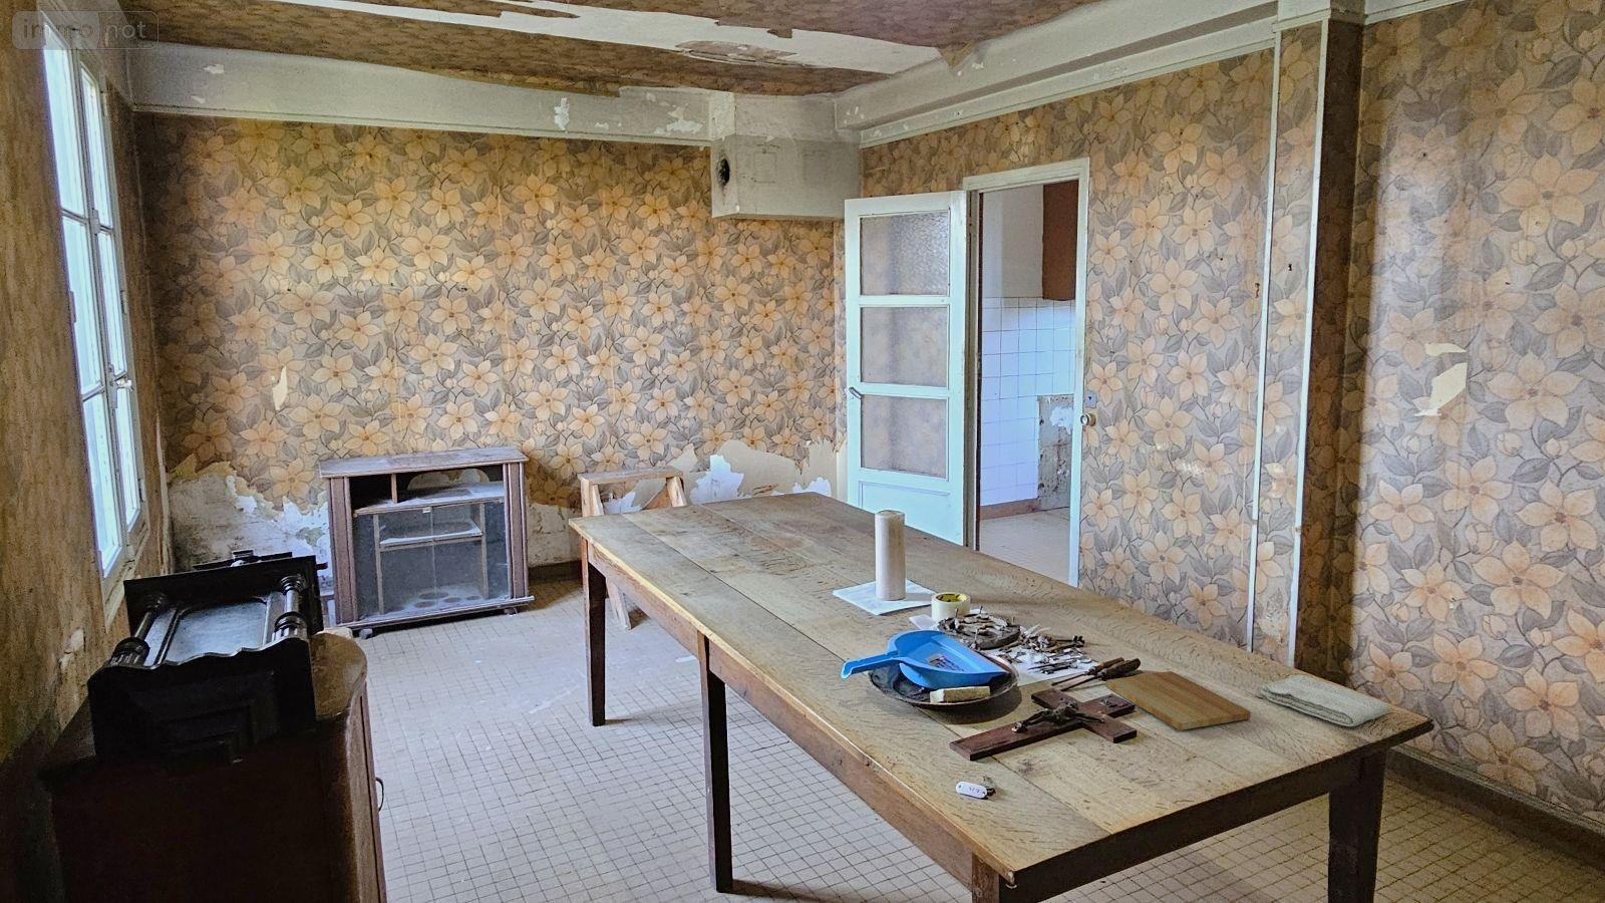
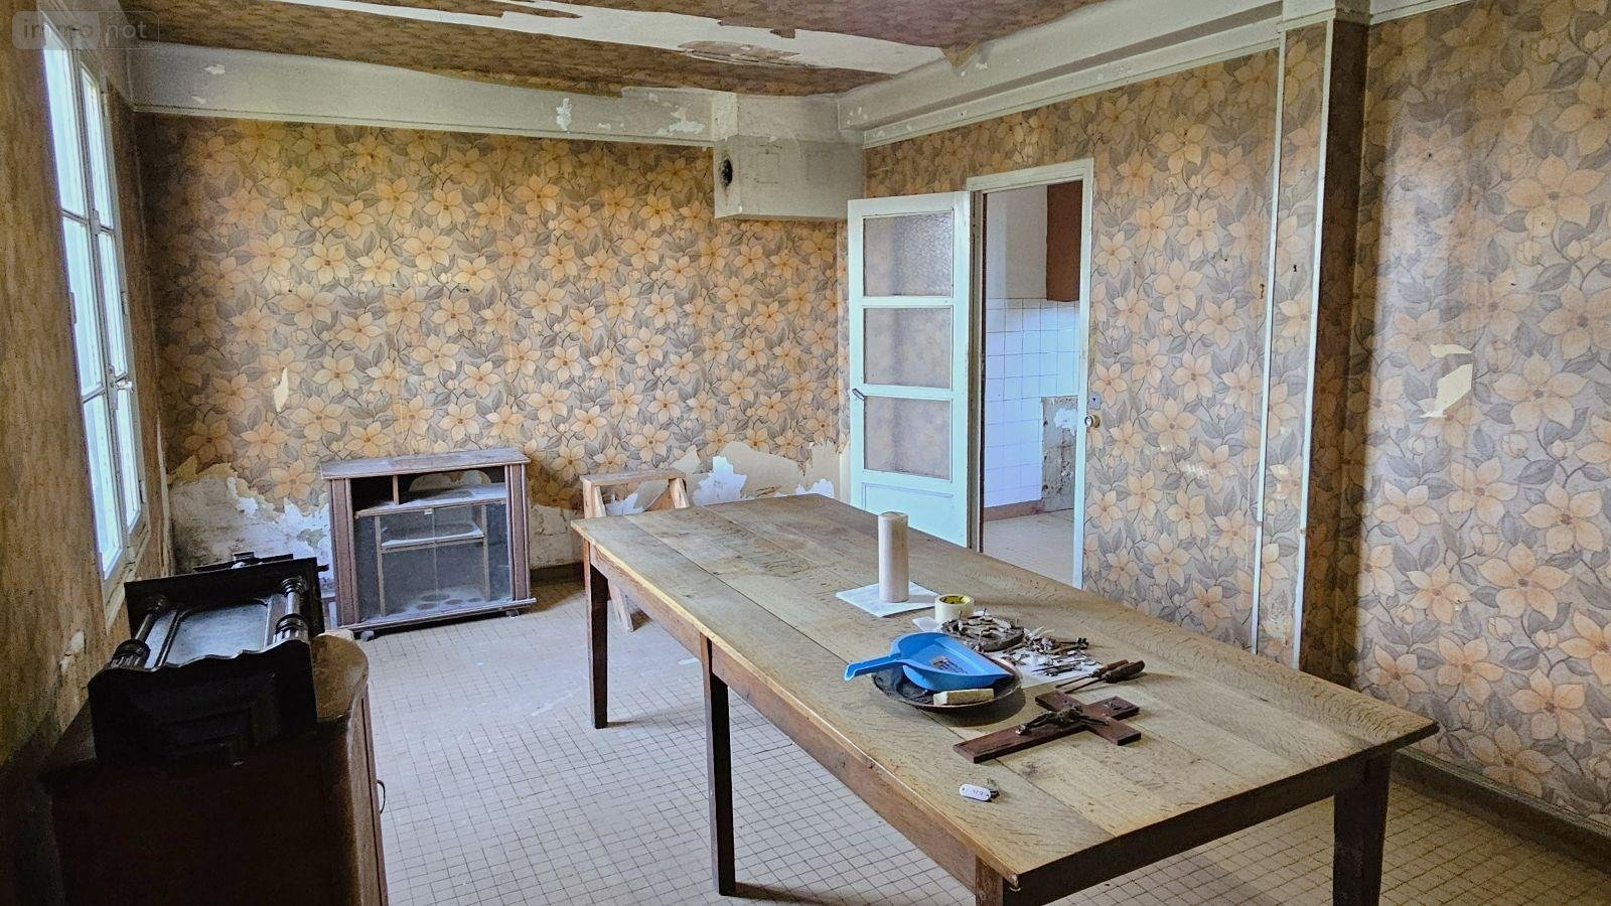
- washcloth [1260,674,1390,728]
- cutting board [1106,670,1252,730]
